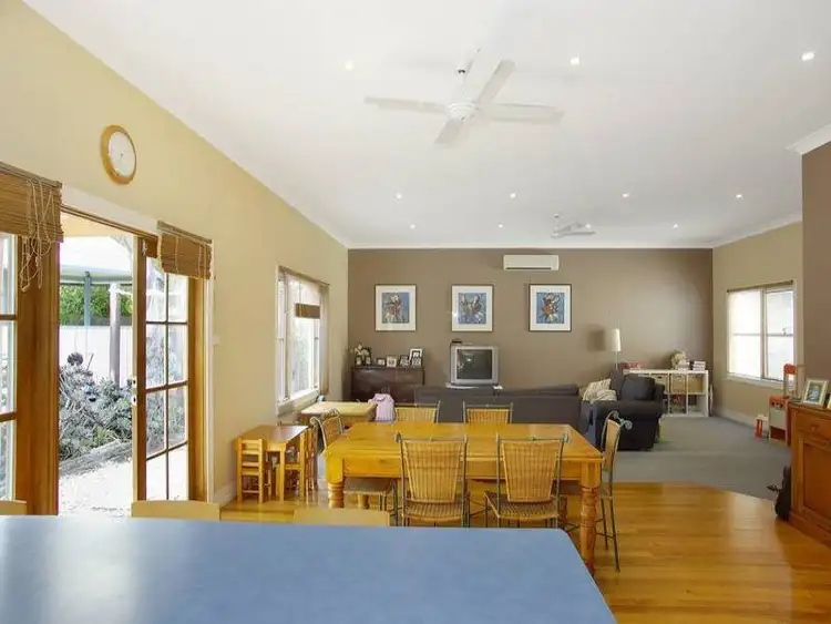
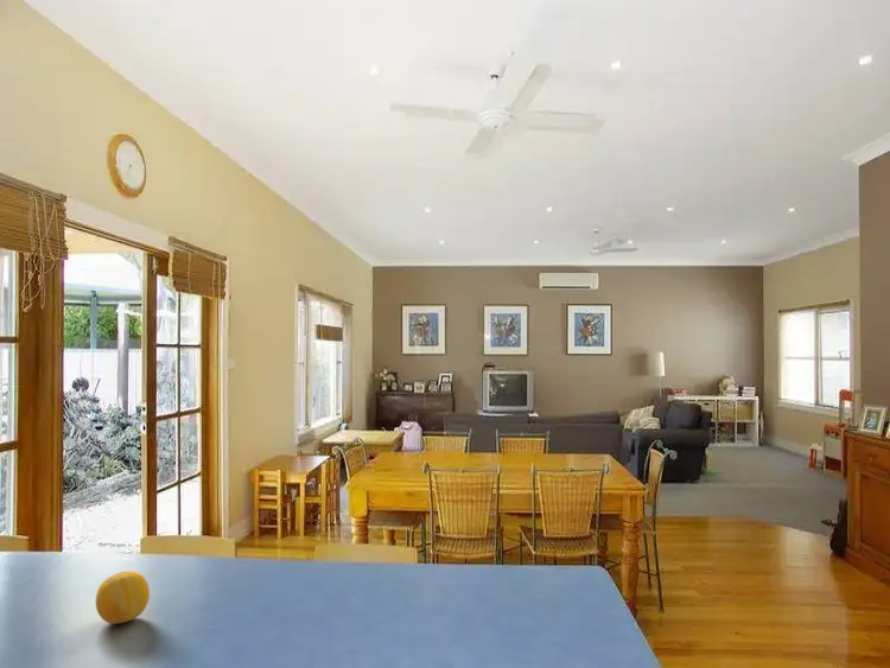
+ fruit [95,570,151,625]
